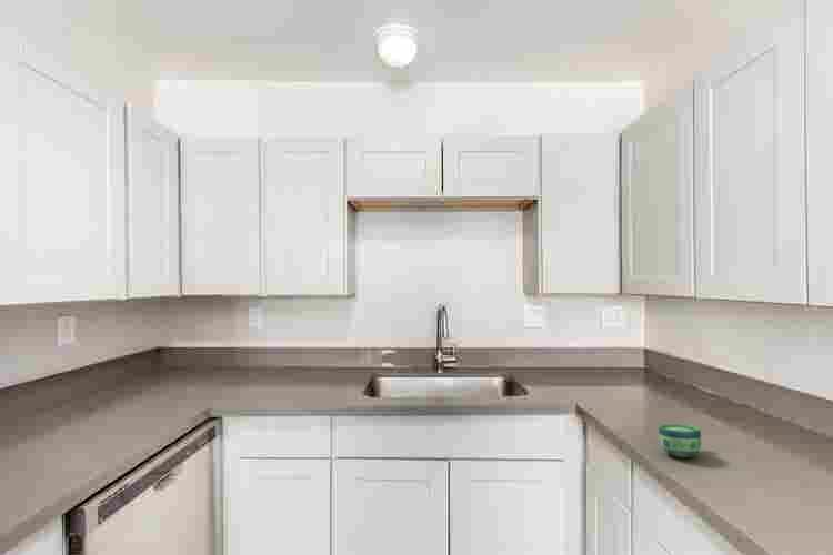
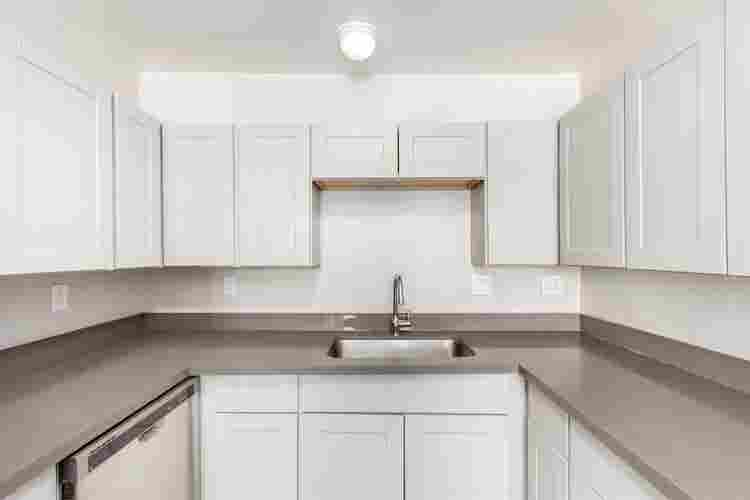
- cup [658,423,702,458]
